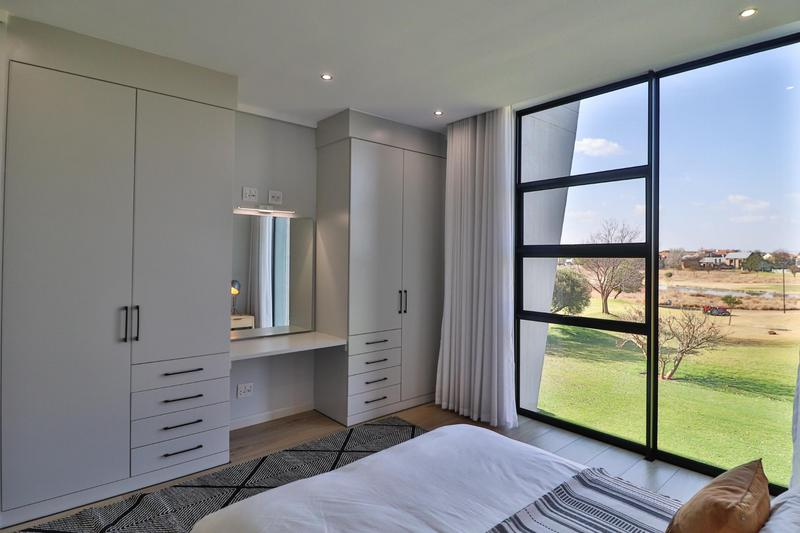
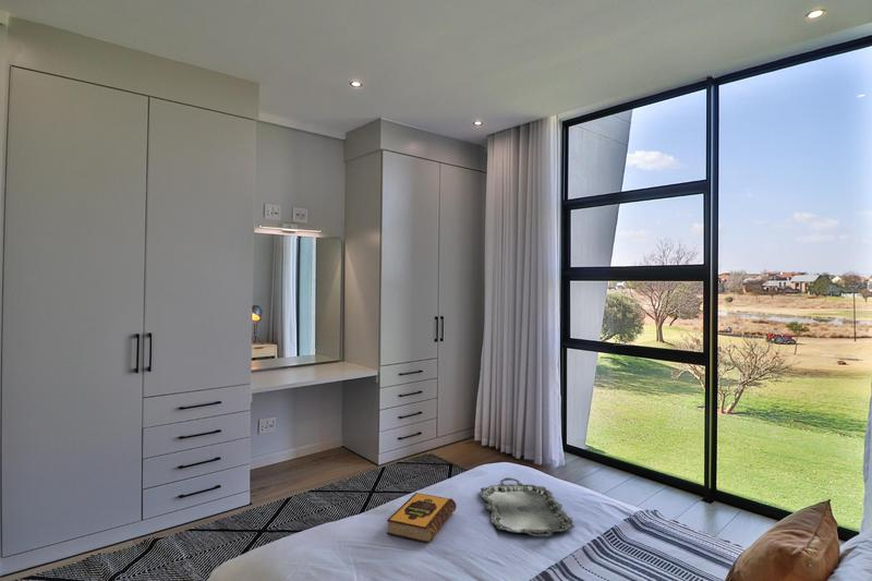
+ hardback book [386,492,458,544]
+ serving tray [480,476,576,538]
